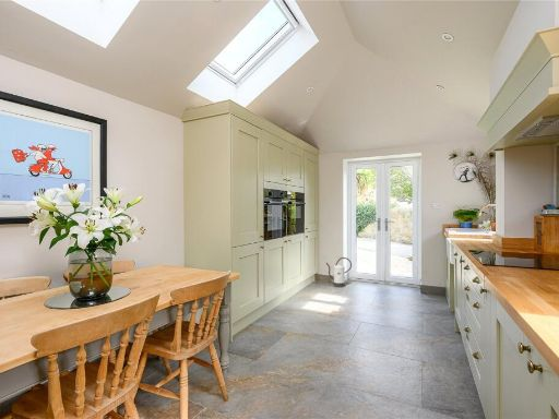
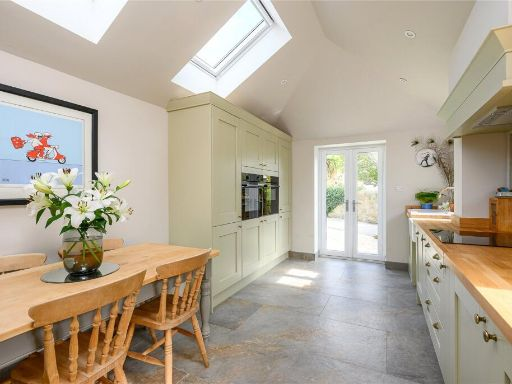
- watering can [325,256,353,288]
